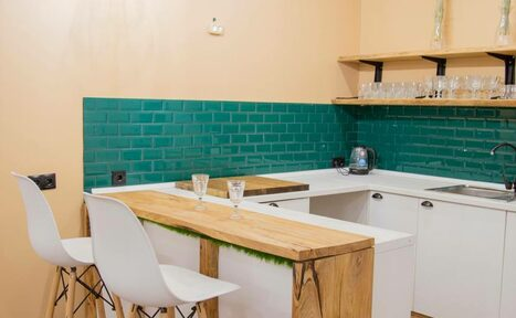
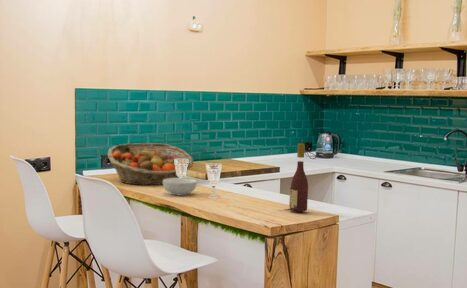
+ cereal bowl [162,177,198,196]
+ wine bottle [288,142,309,212]
+ fruit basket [107,142,194,186]
